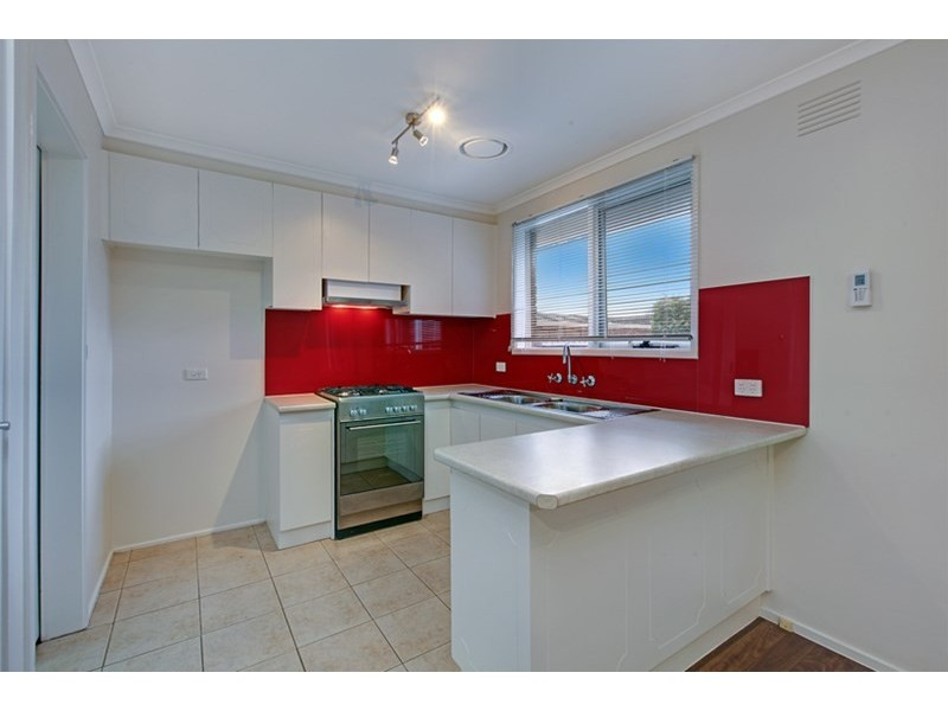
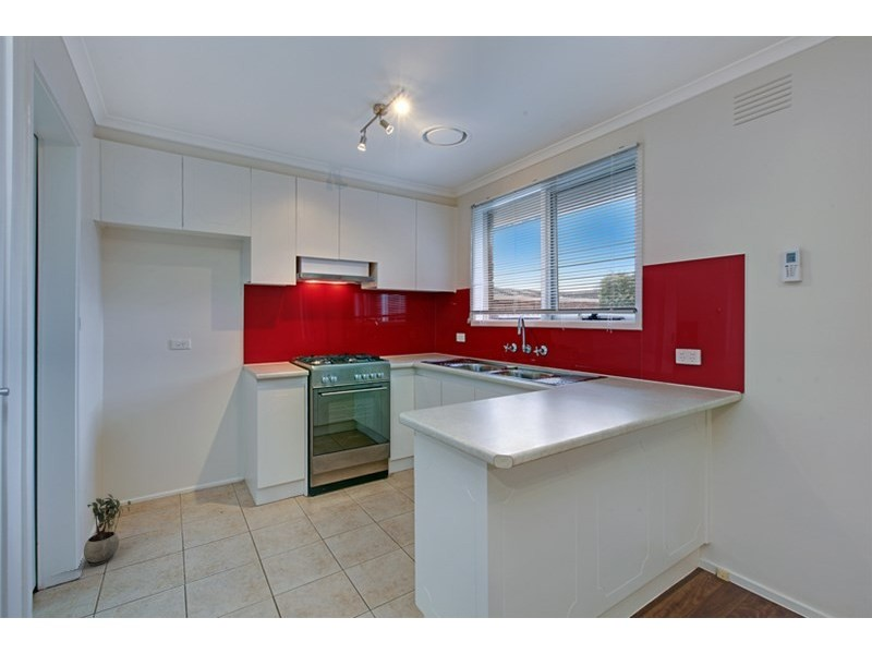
+ potted plant [83,493,132,567]
